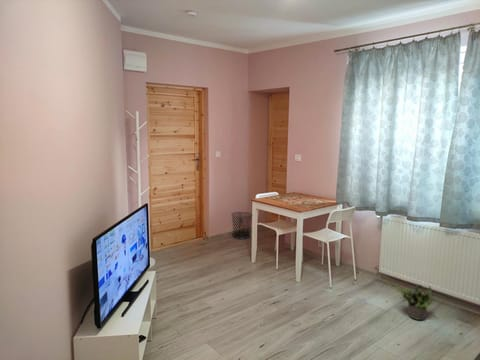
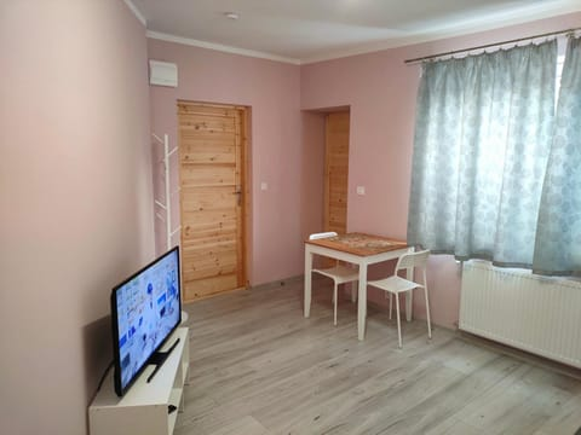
- trash can [230,211,253,240]
- potted plant [394,283,436,321]
